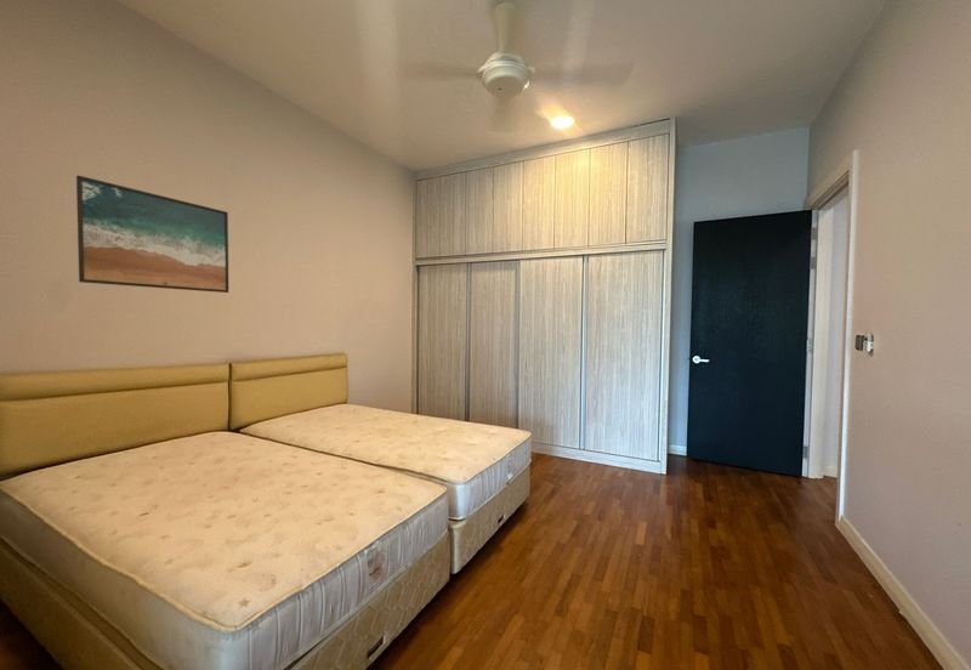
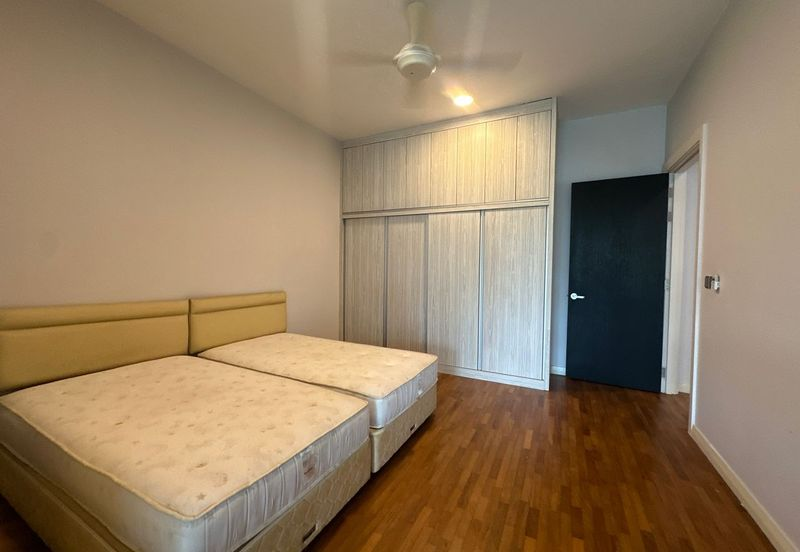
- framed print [75,175,229,294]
